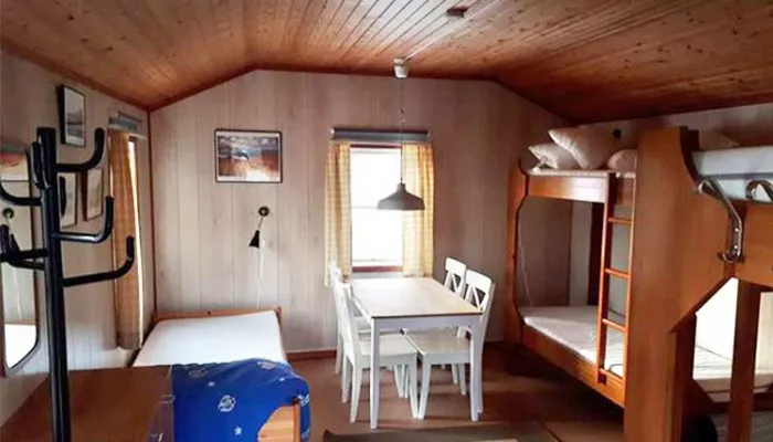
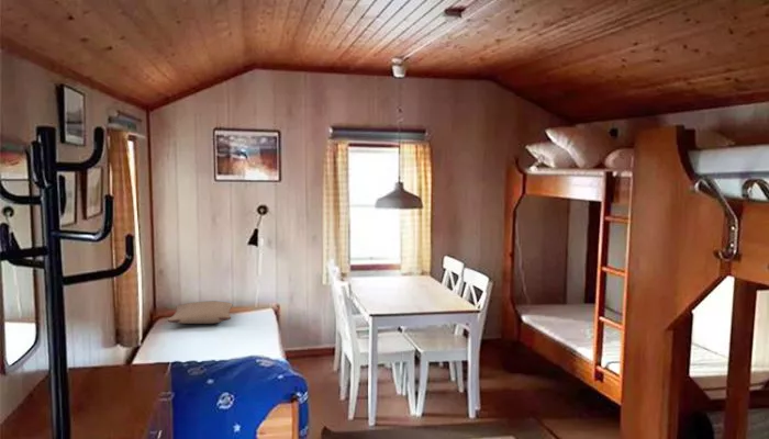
+ pillow [167,300,233,325]
